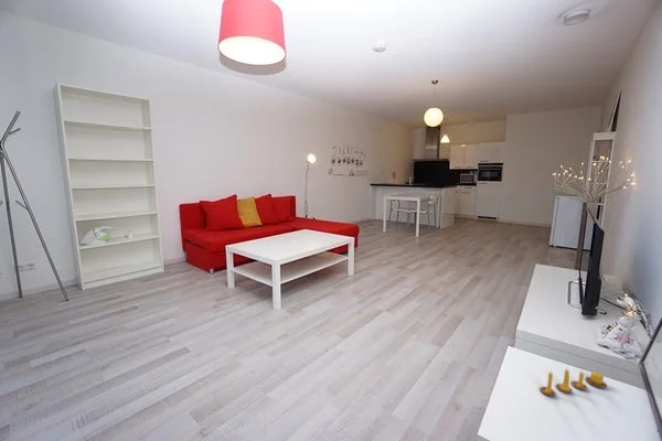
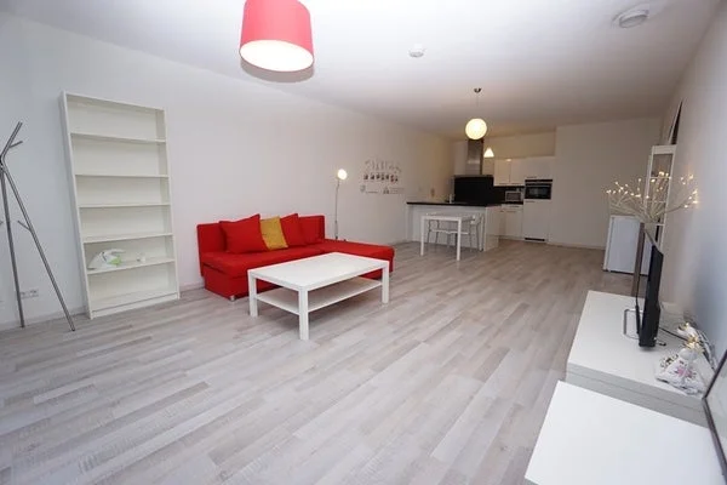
- candle [538,368,608,397]
